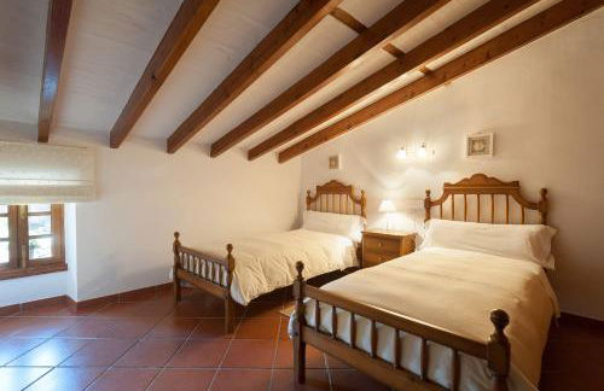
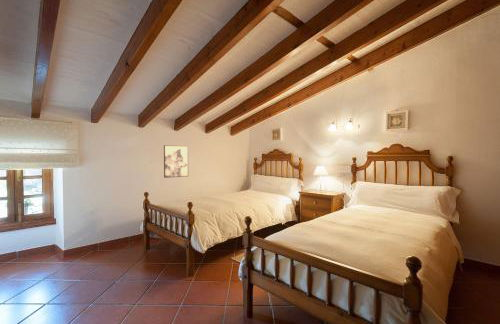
+ wall art [163,144,189,179]
